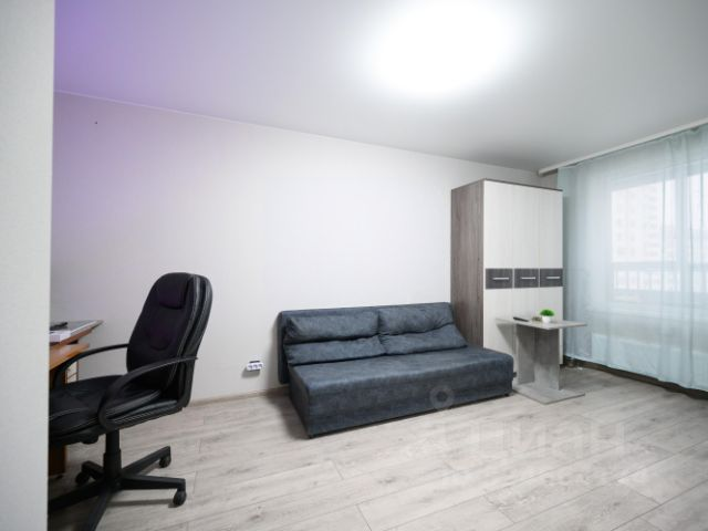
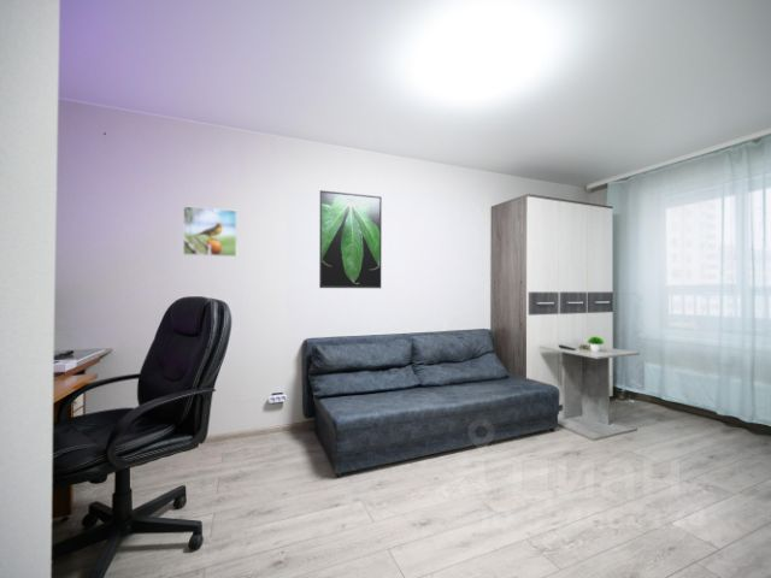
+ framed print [182,205,239,258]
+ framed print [318,189,383,289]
